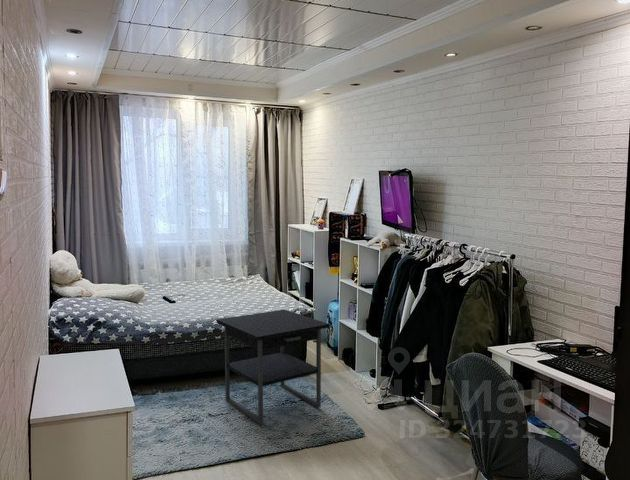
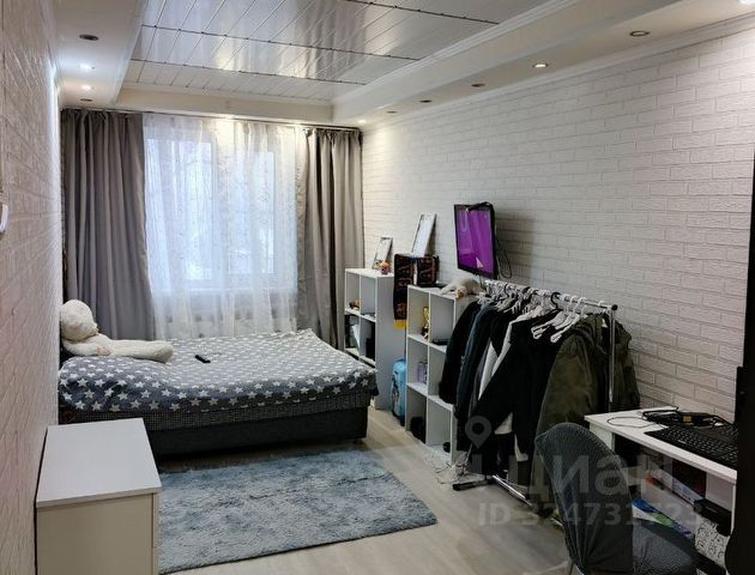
- nightstand [216,309,330,425]
